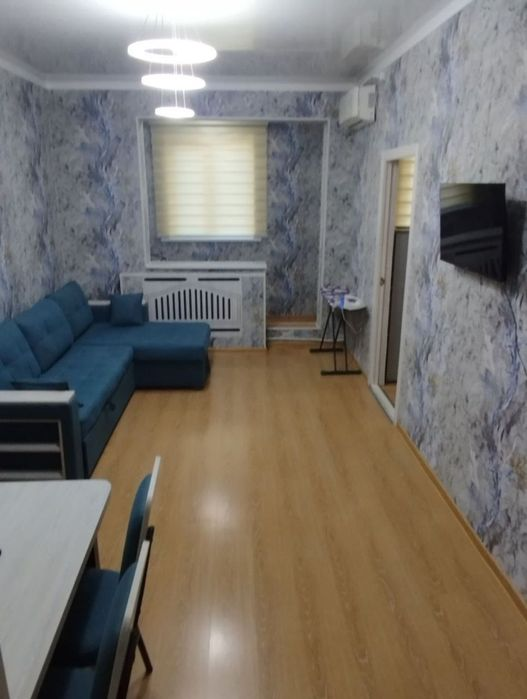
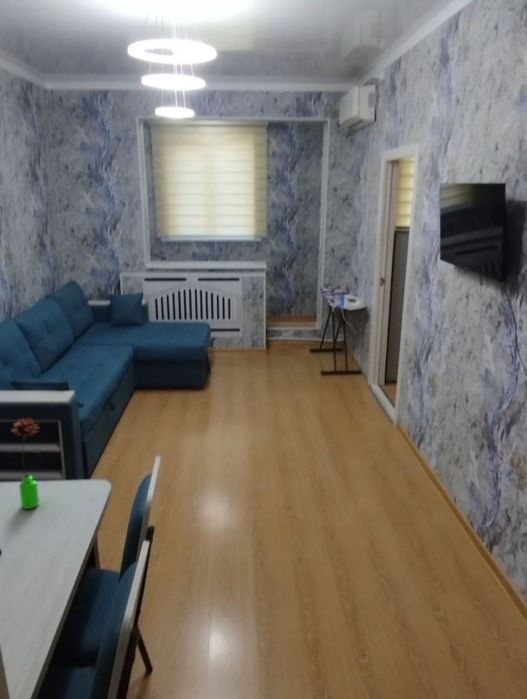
+ flower [6,417,43,510]
